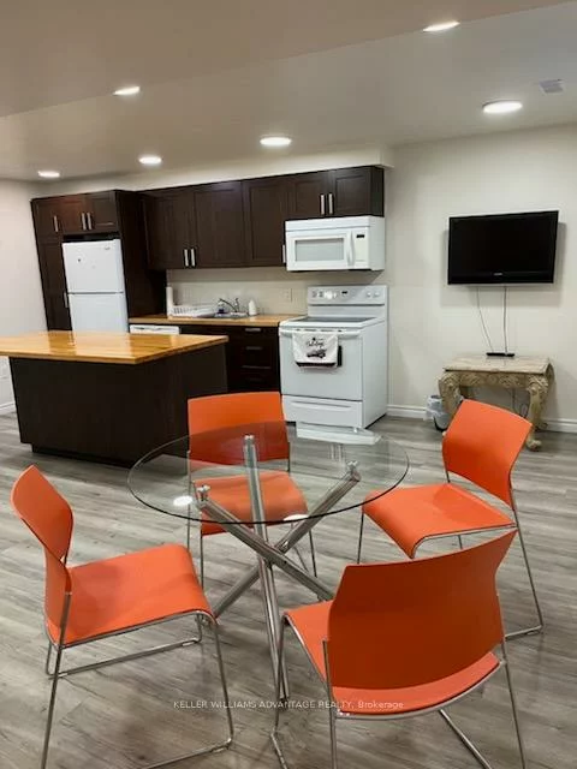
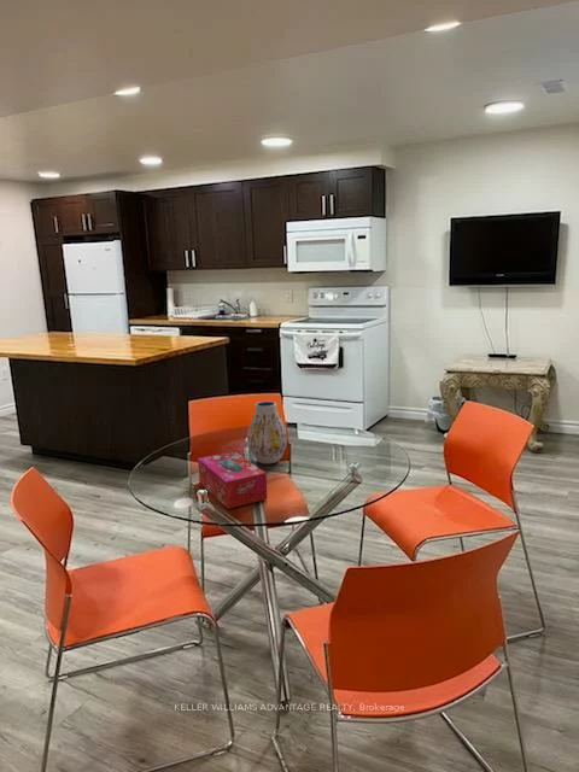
+ vase [246,400,288,466]
+ tissue box [197,450,268,510]
